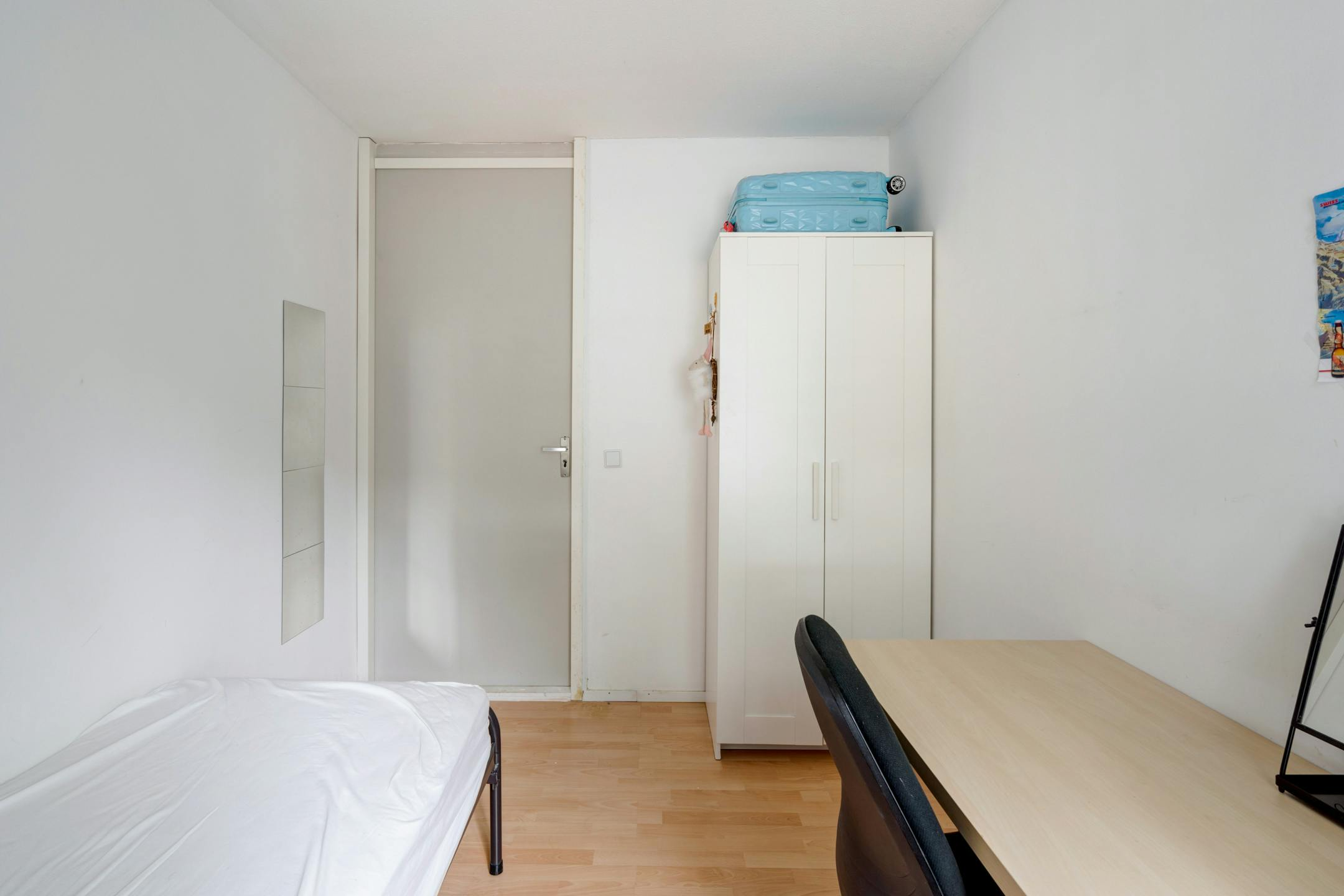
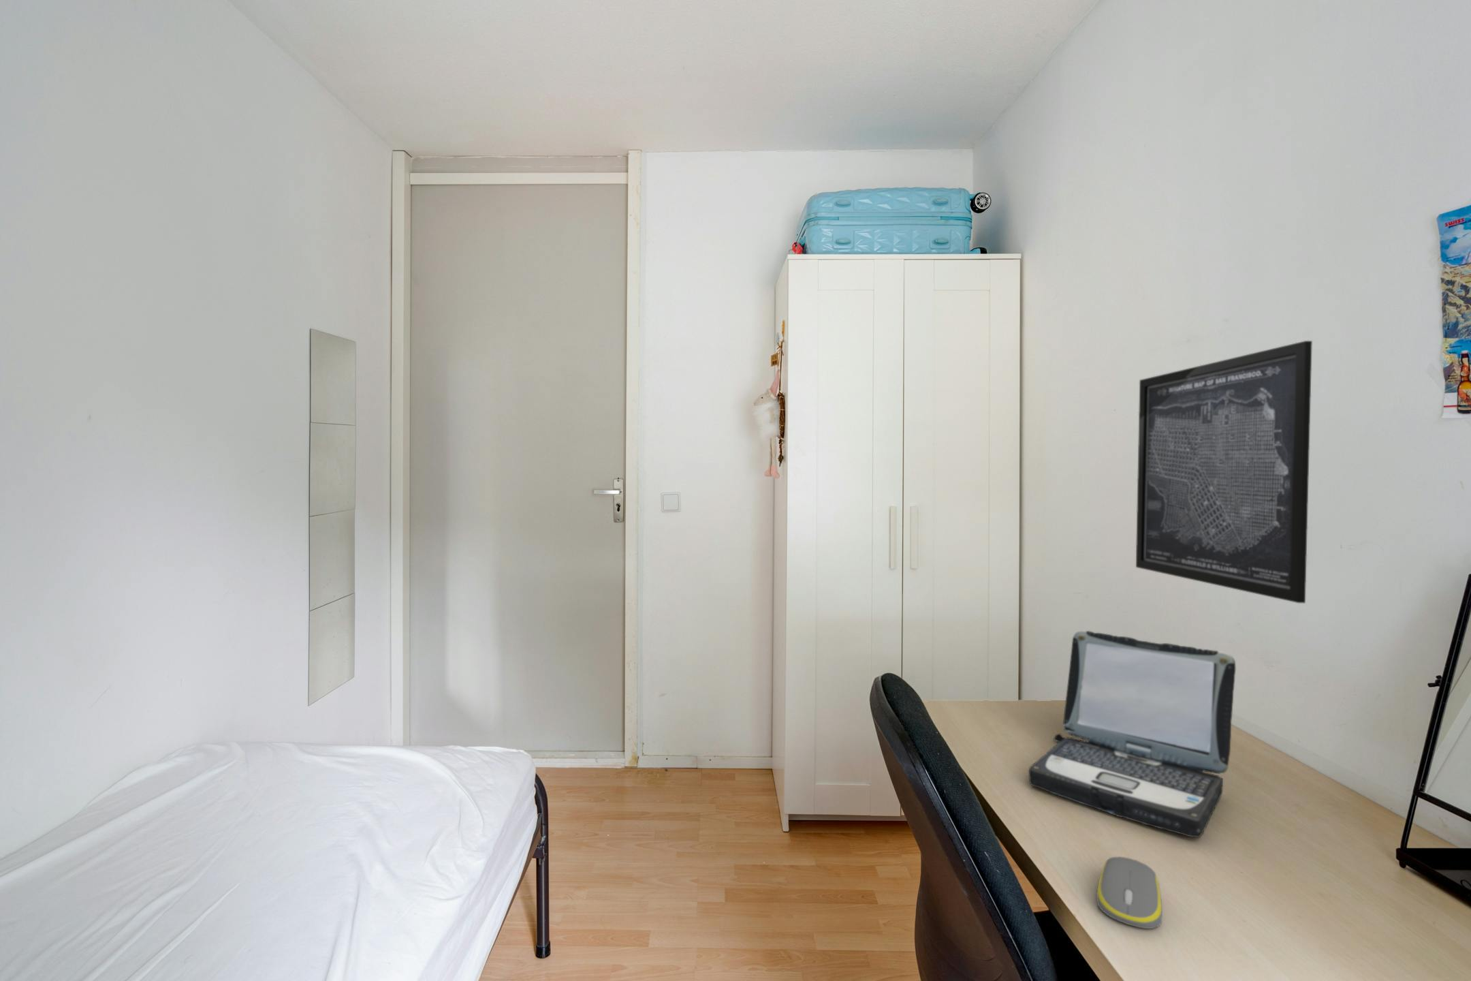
+ wall art [1135,339,1313,603]
+ computer mouse [1096,856,1163,930]
+ laptop [1029,630,1236,838]
